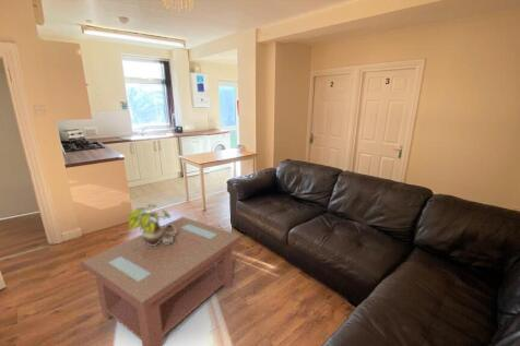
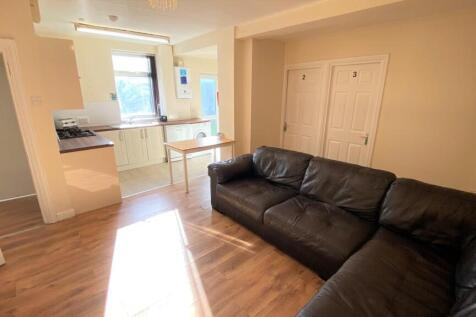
- coffee table [80,216,241,346]
- potted plant [126,203,176,246]
